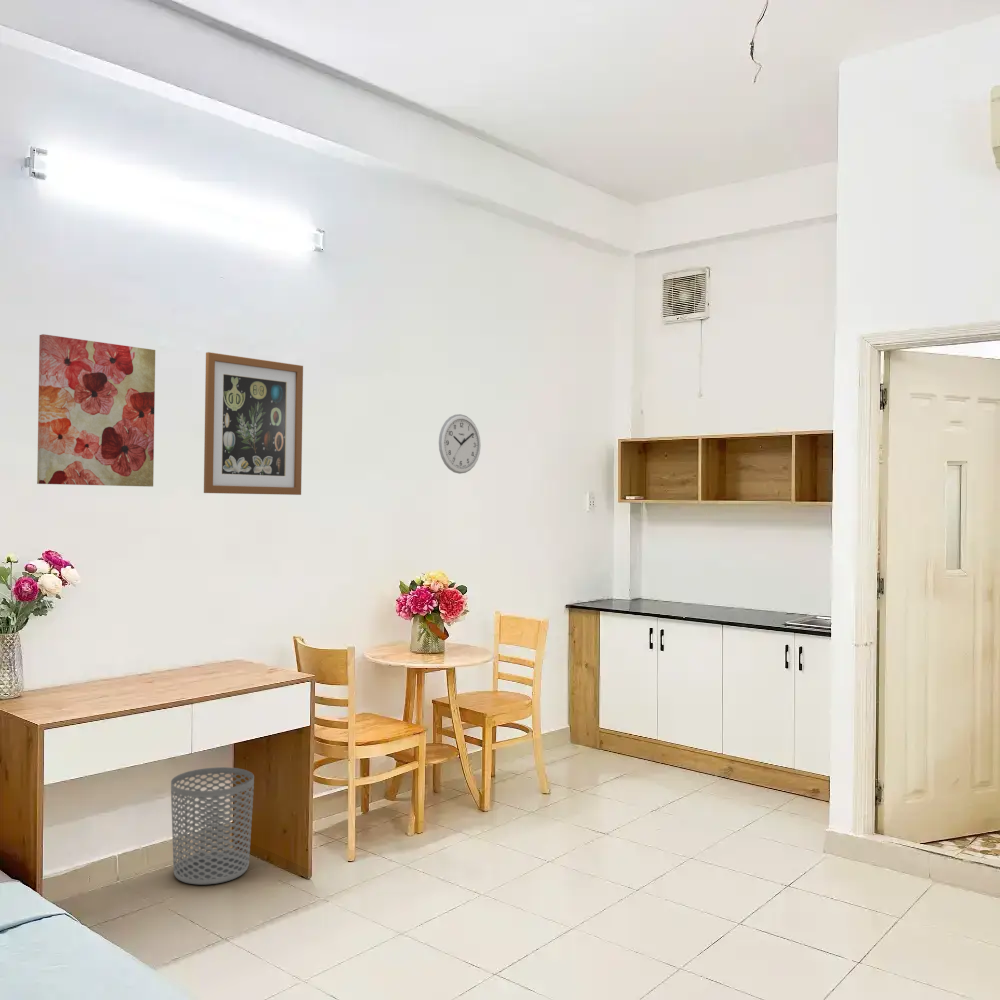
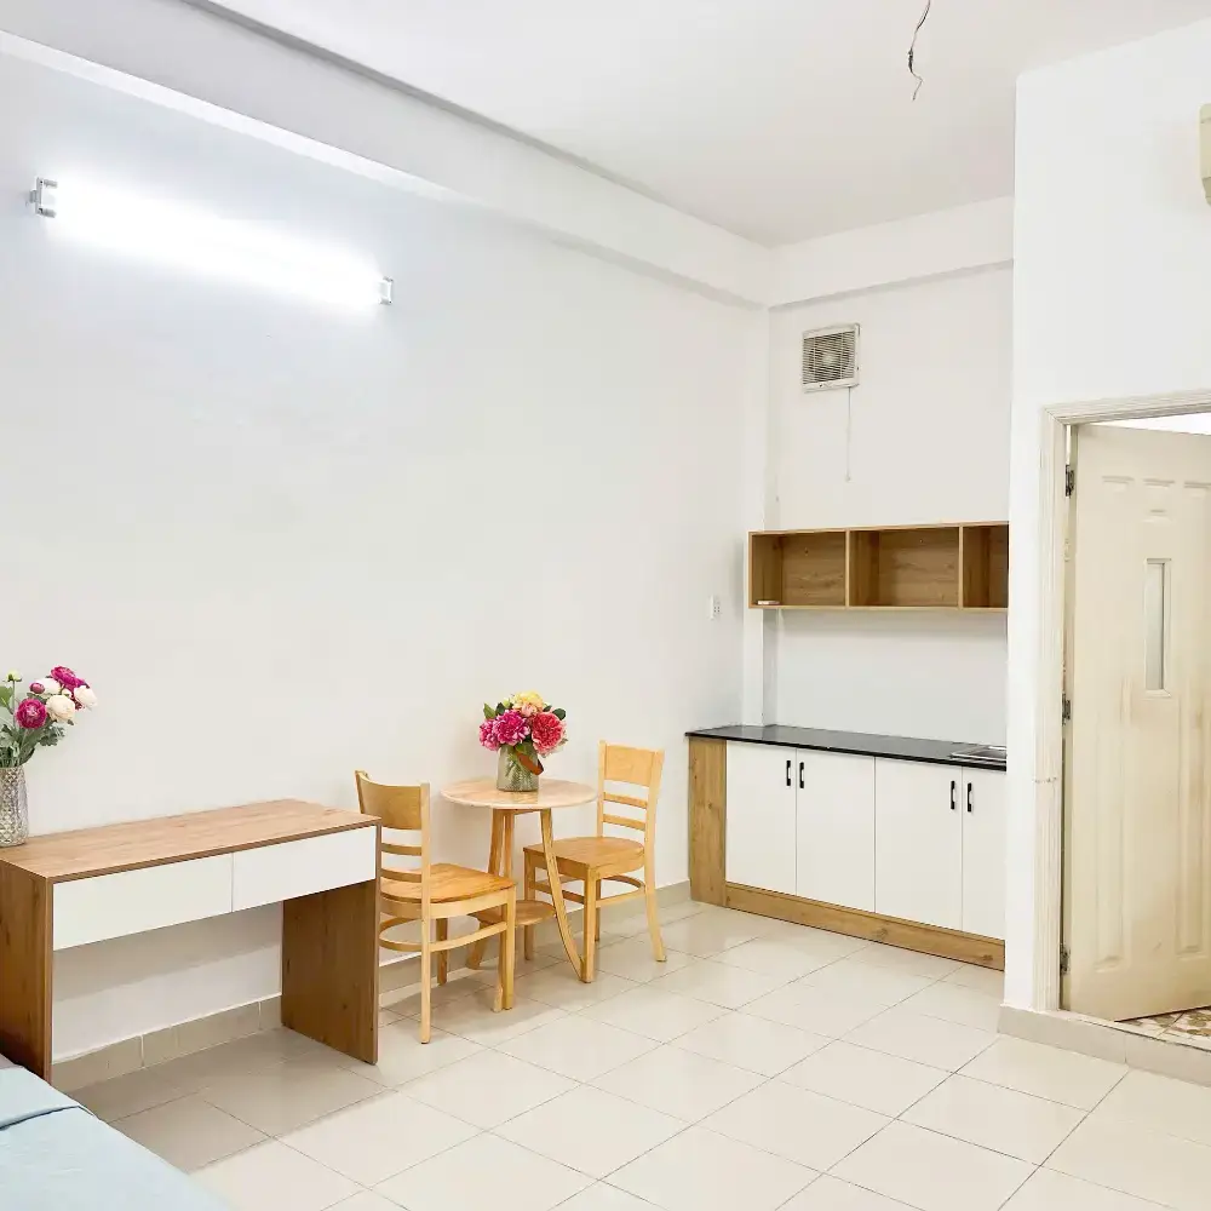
- waste bin [170,766,255,886]
- wall clock [438,413,482,475]
- wall art [36,333,156,488]
- wall art [203,351,304,496]
